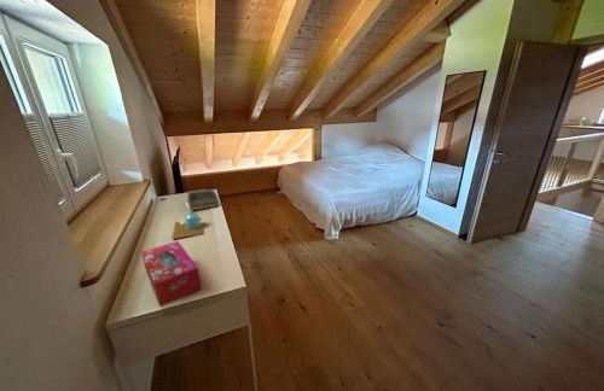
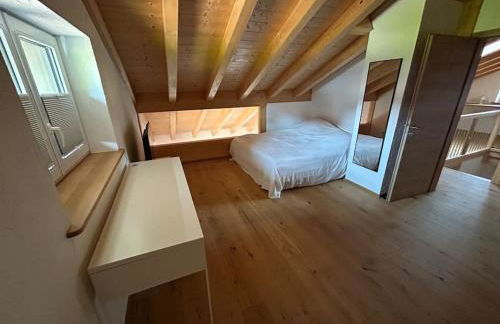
- tissue box [140,240,203,308]
- book [186,188,221,212]
- candle [172,204,205,240]
